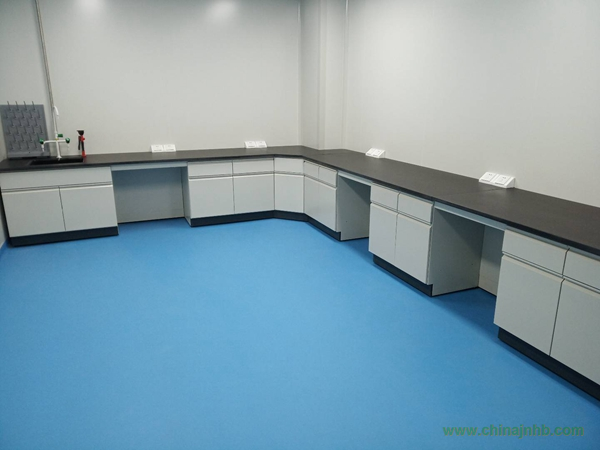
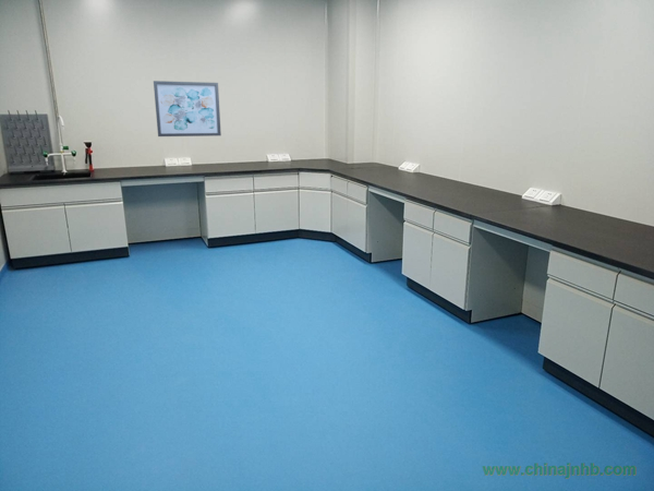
+ wall art [153,80,222,137]
